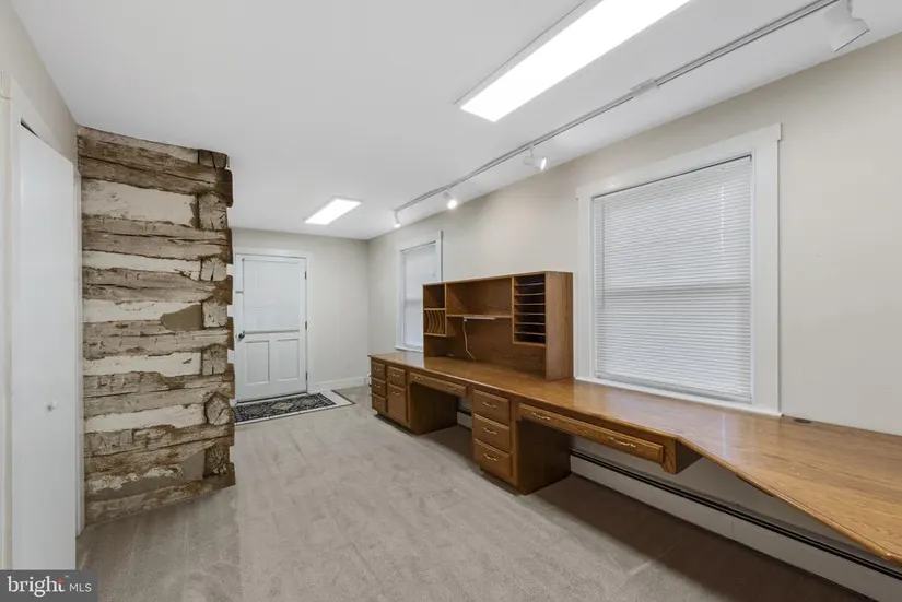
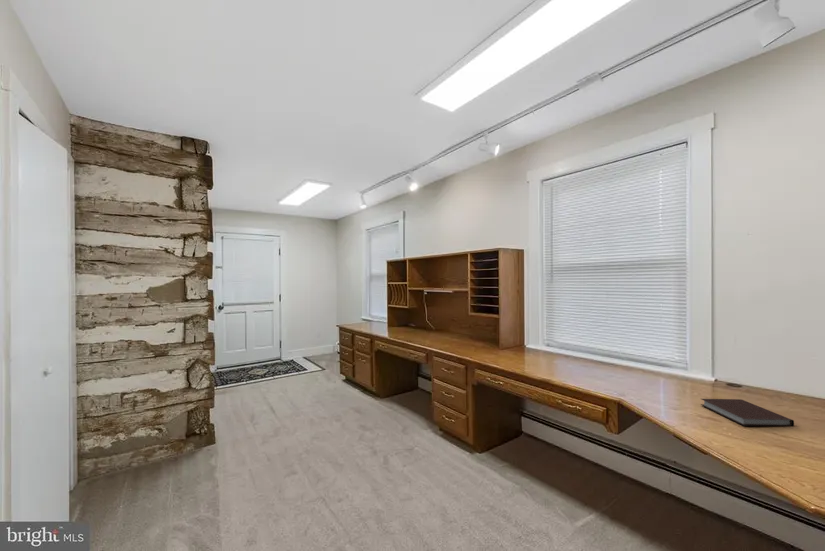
+ notebook [700,398,795,428]
